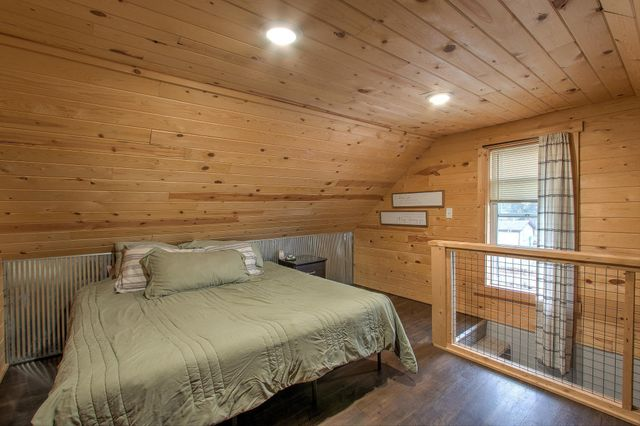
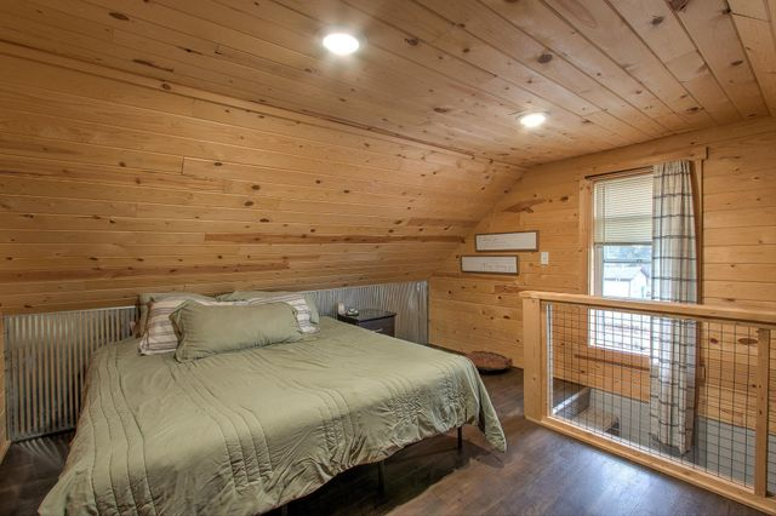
+ woven basket [460,350,514,374]
